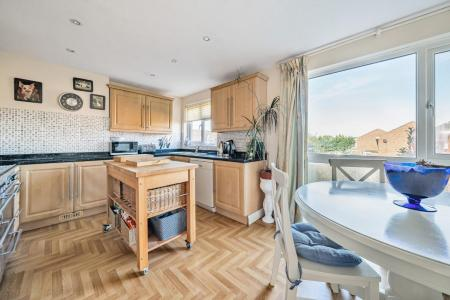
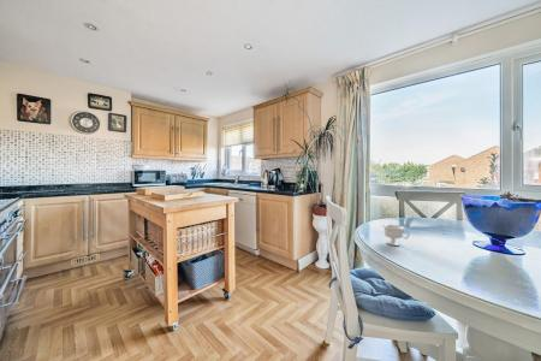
+ teacup [381,224,411,247]
